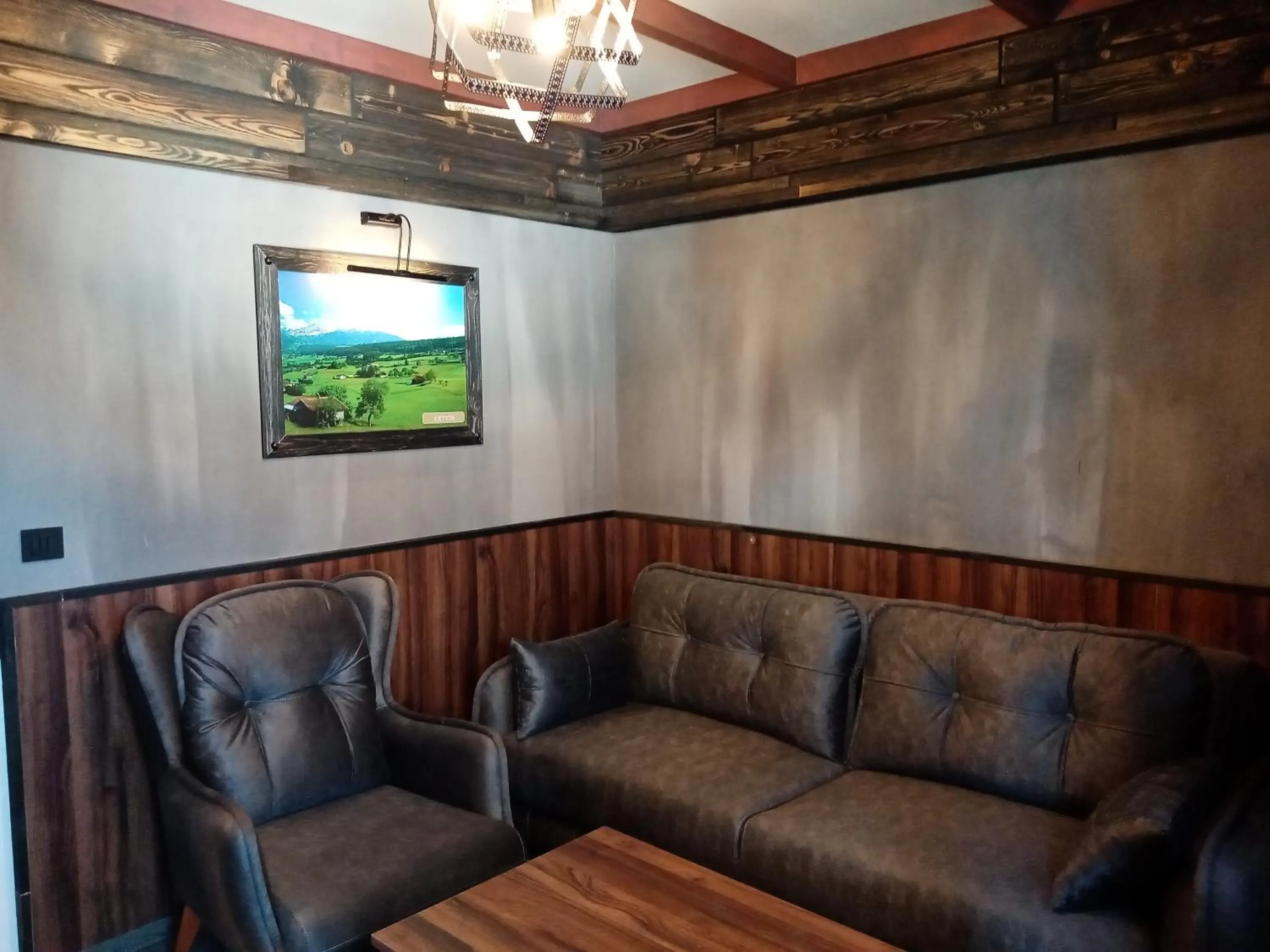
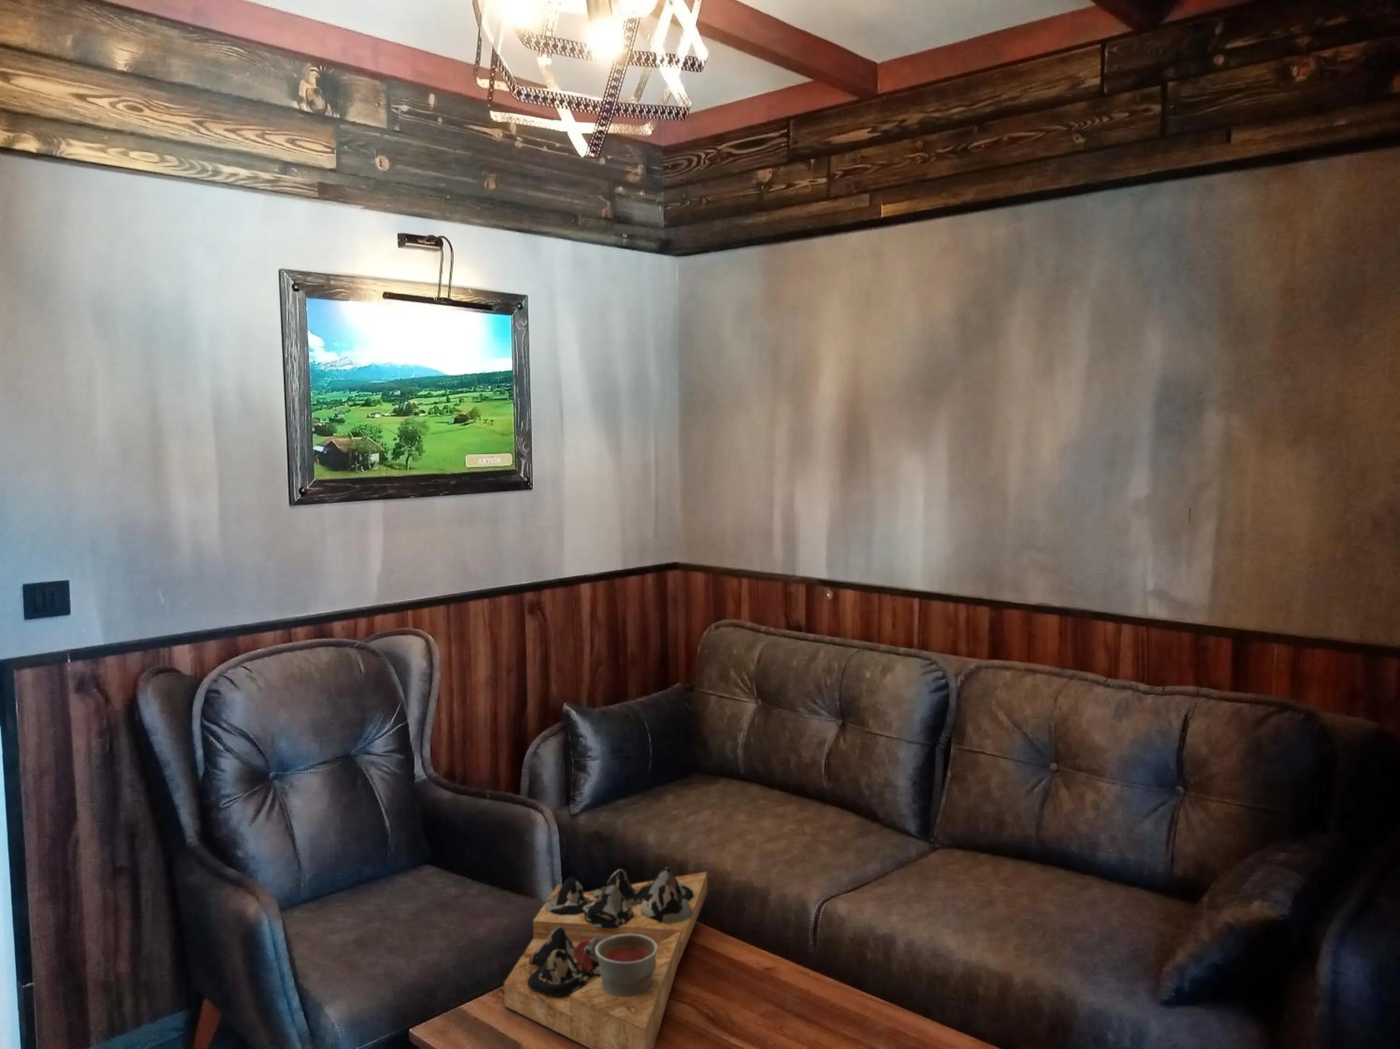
+ decorative tray [503,867,708,1049]
